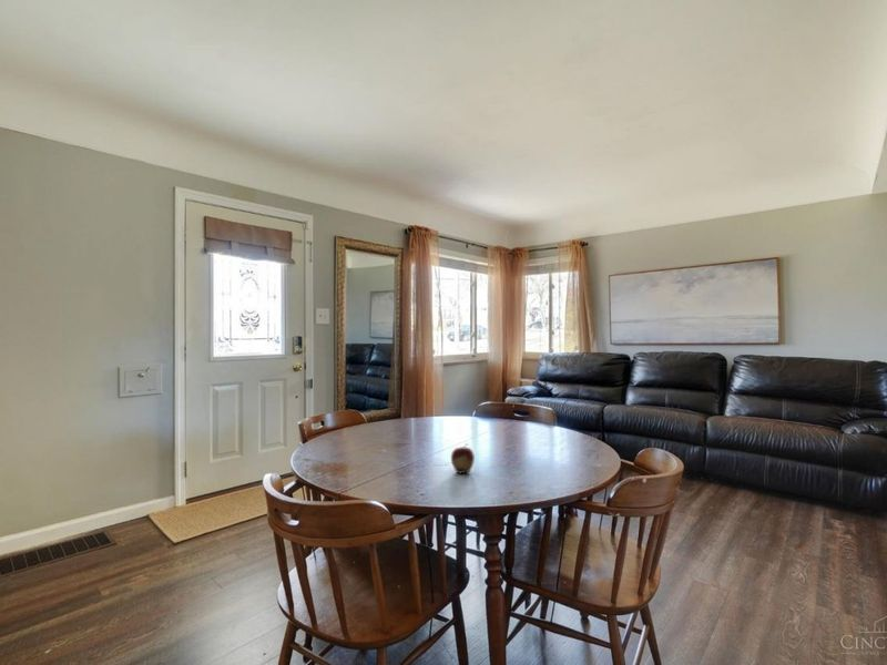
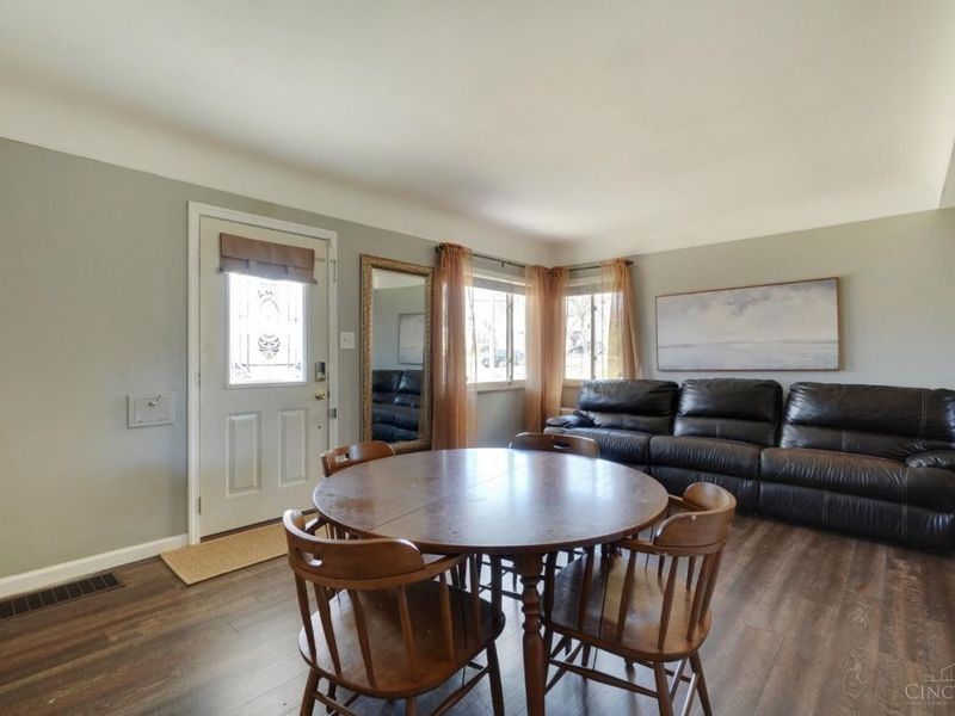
- fruit [450,442,476,474]
